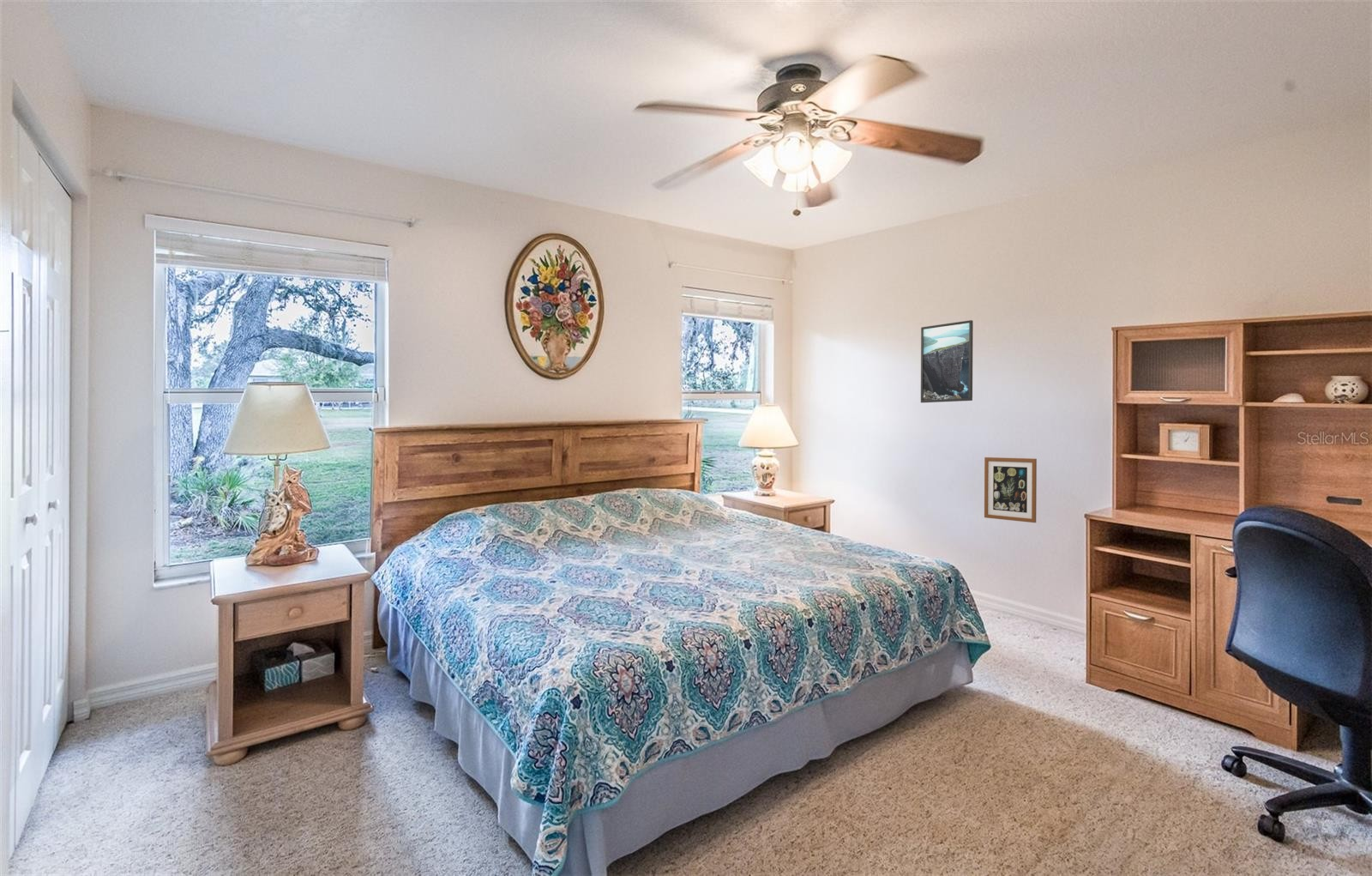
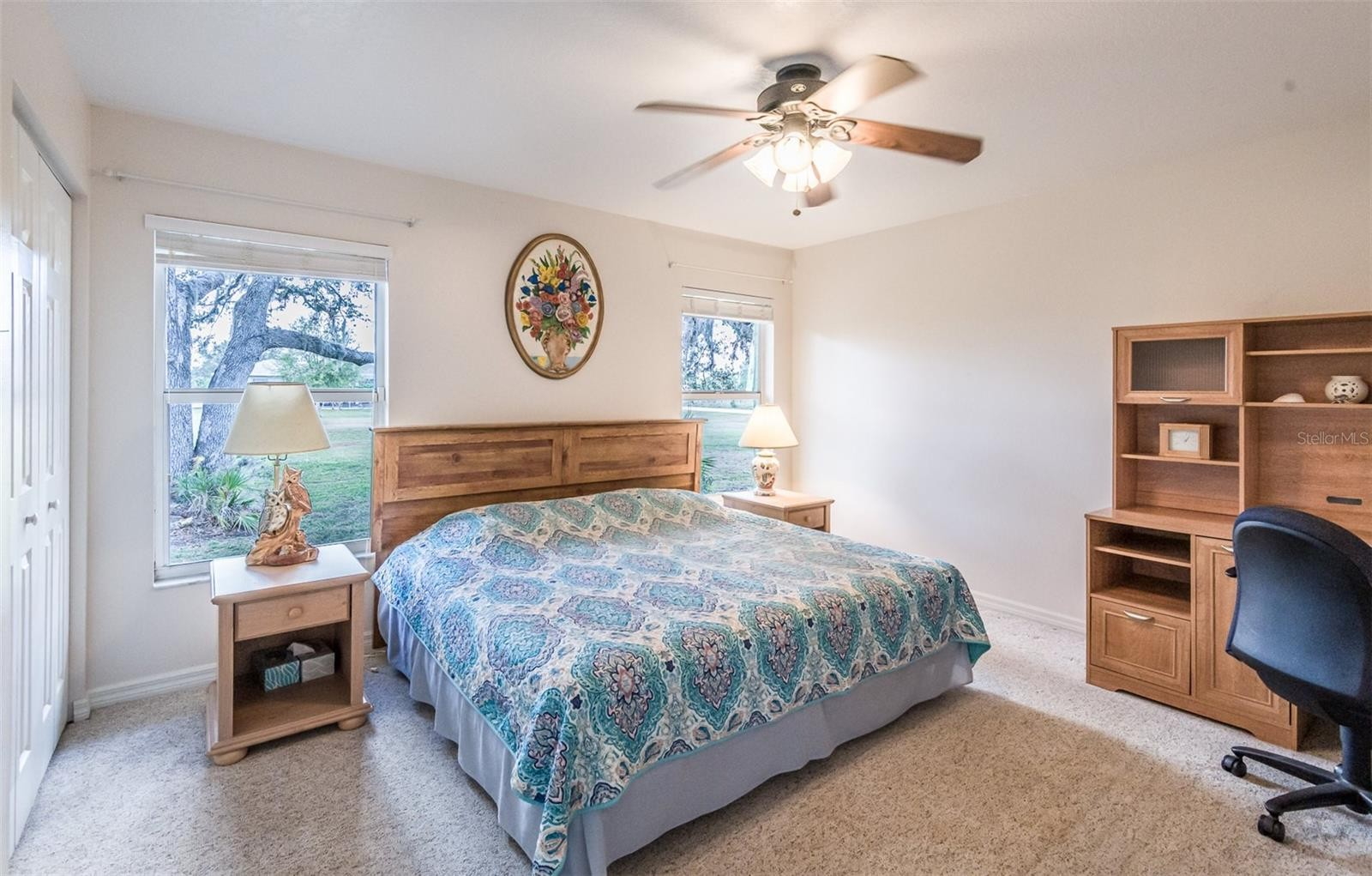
- wall art [984,456,1038,523]
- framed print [920,319,974,403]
